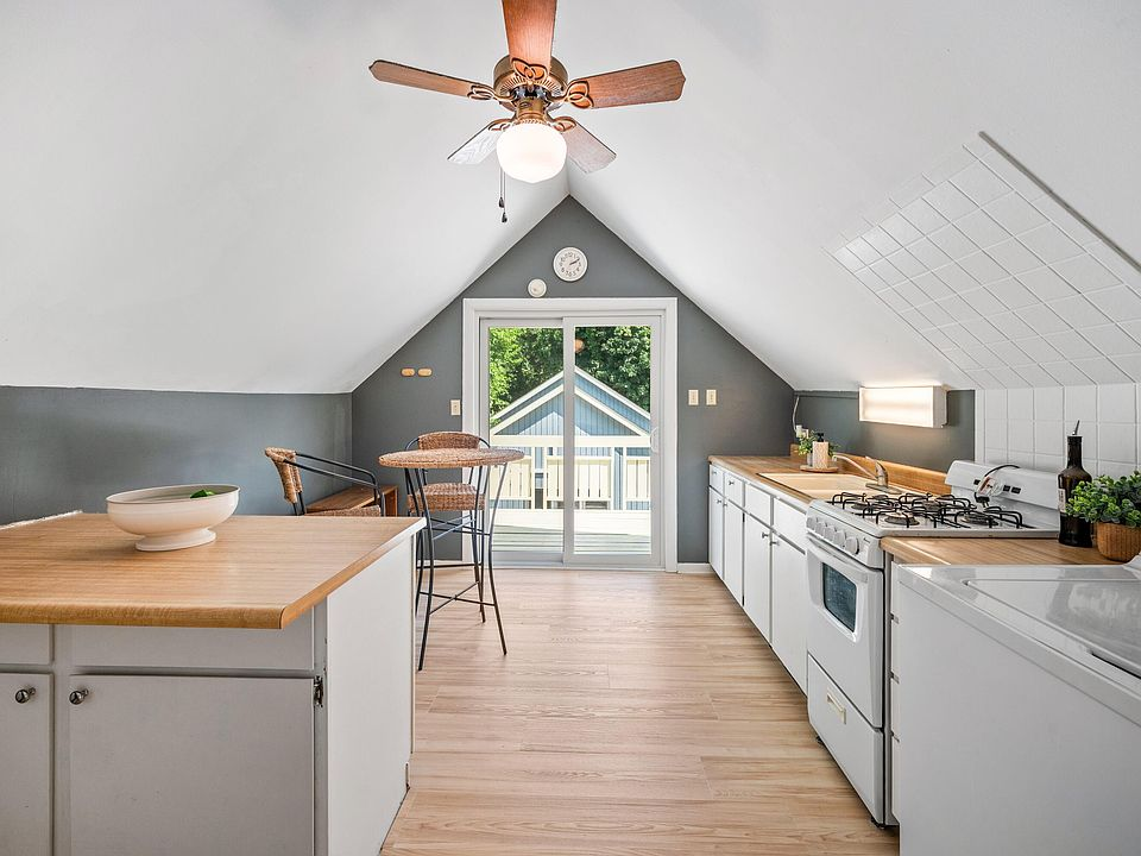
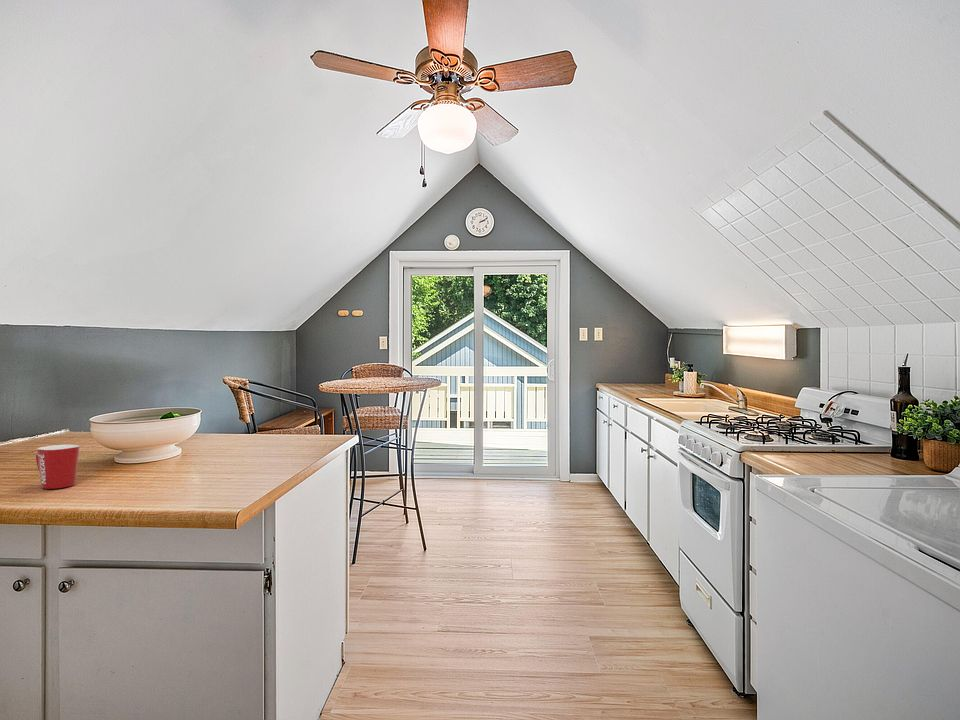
+ mug [35,444,80,490]
